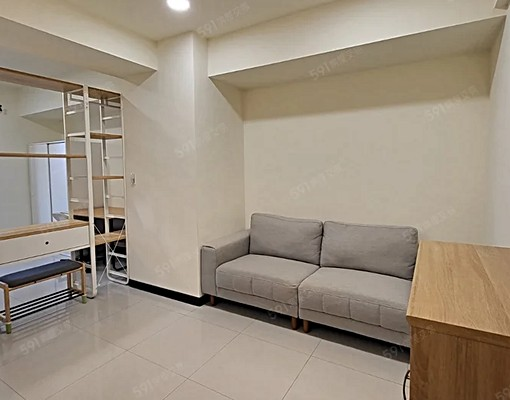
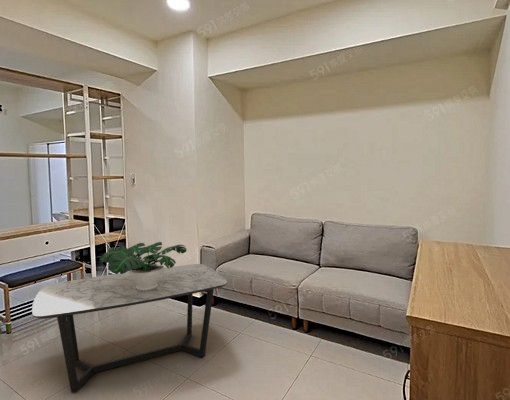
+ coffee table [31,263,228,394]
+ potted plant [98,241,188,291]
